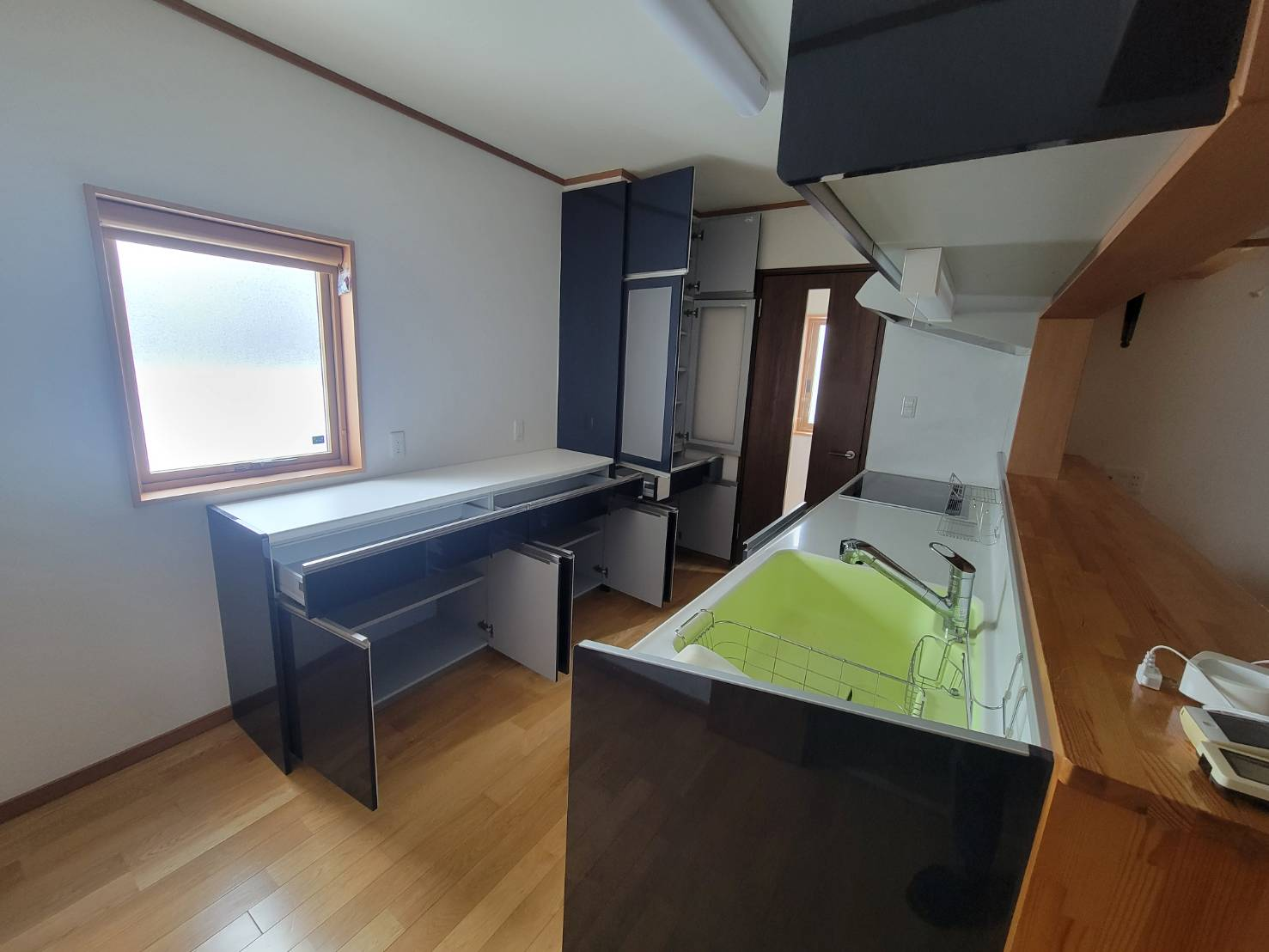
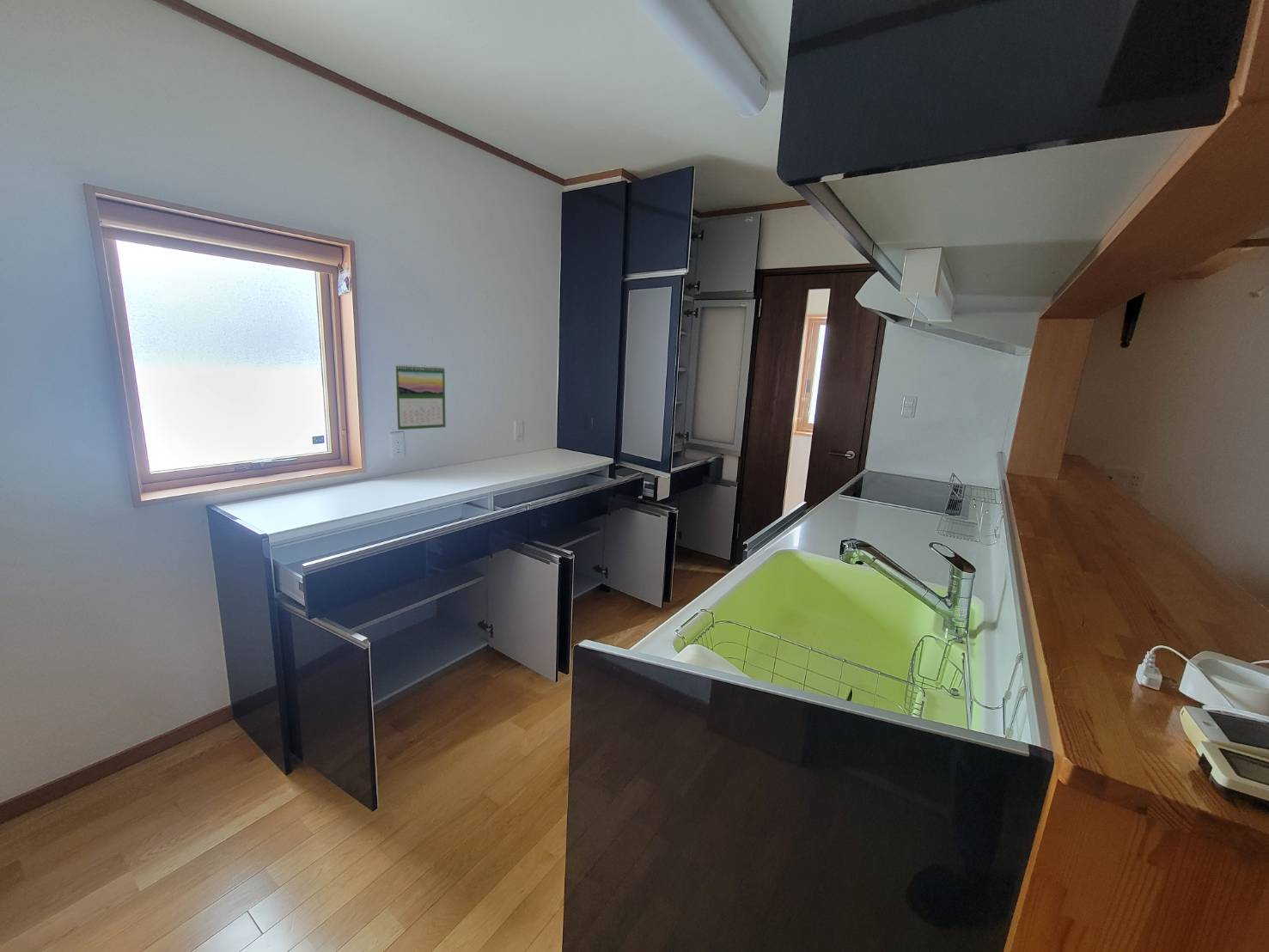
+ calendar [394,363,447,430]
